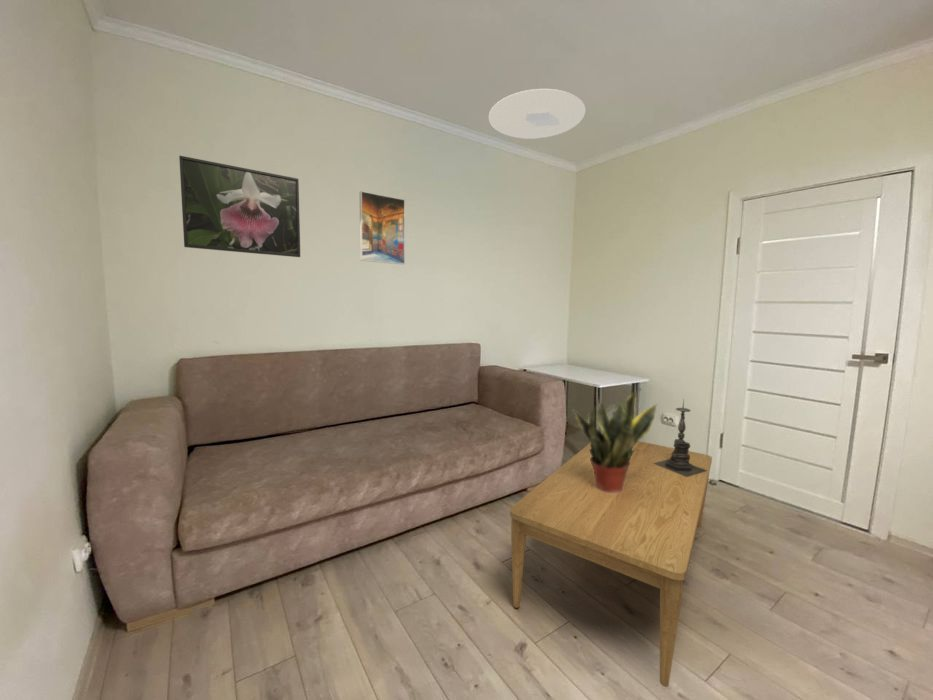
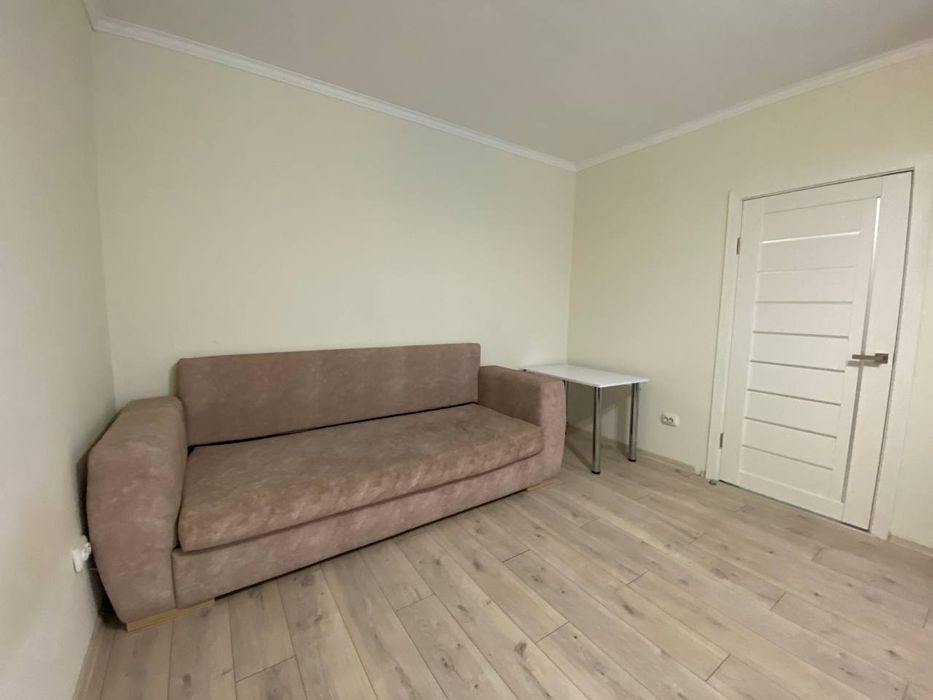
- ceiling light [488,88,586,140]
- coffee table [509,440,713,688]
- candle holder [653,398,707,477]
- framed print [359,190,406,265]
- potted plant [571,390,657,493]
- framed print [178,155,301,258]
